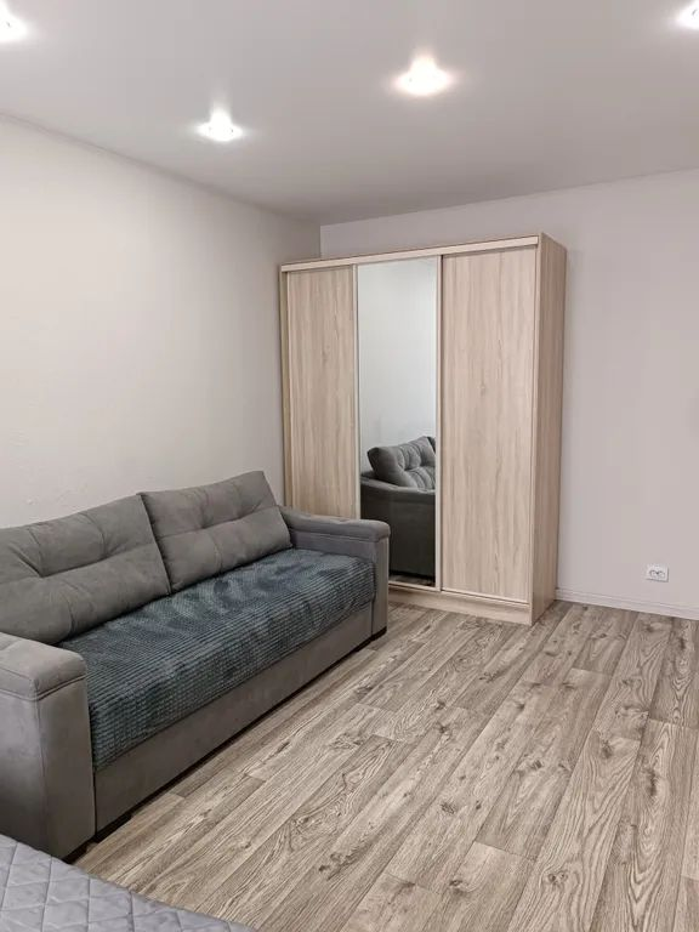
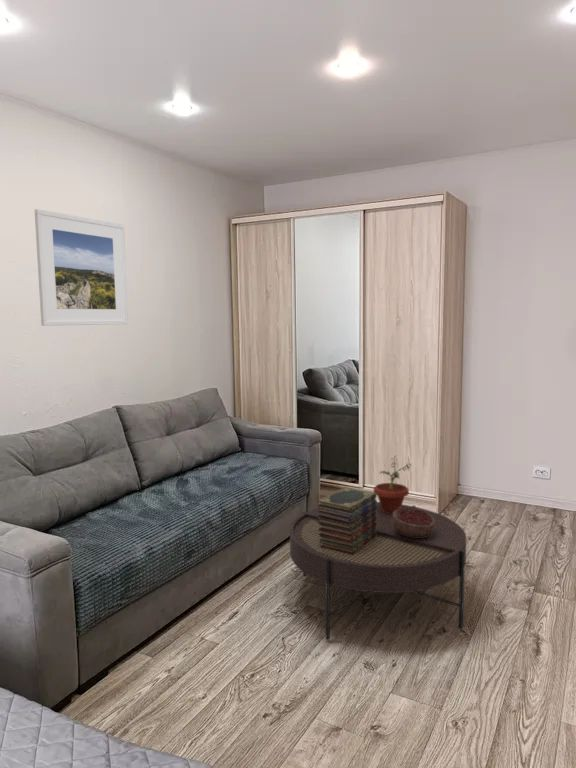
+ potted plant [373,455,412,514]
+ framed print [34,208,129,327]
+ coffee table [289,501,467,640]
+ decorative bowl [392,507,435,537]
+ book stack [317,486,378,555]
